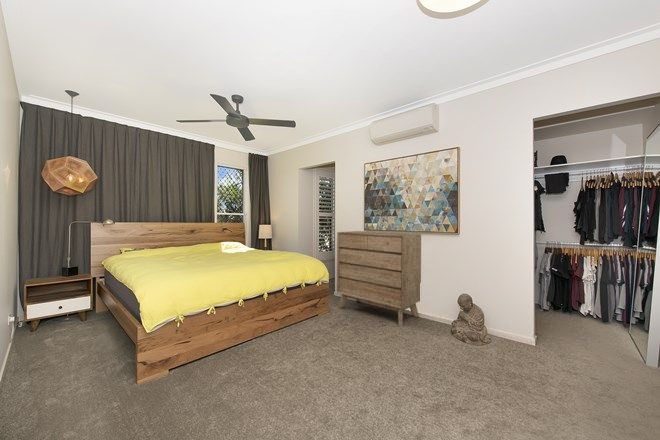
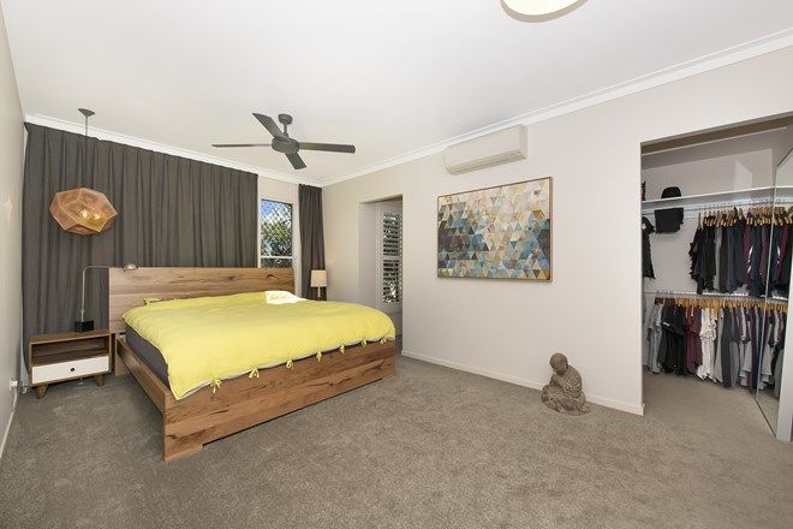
- dresser [336,230,422,327]
